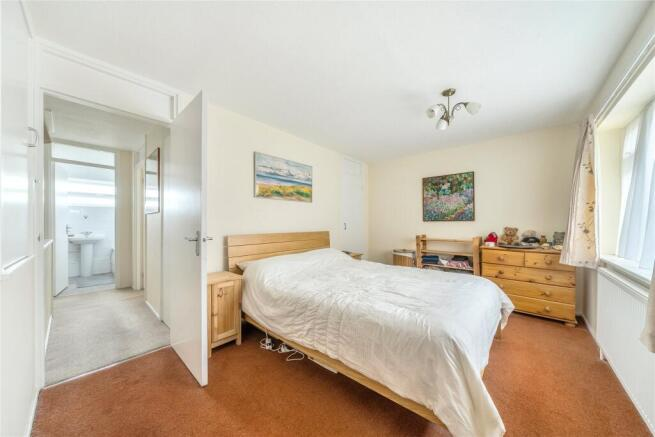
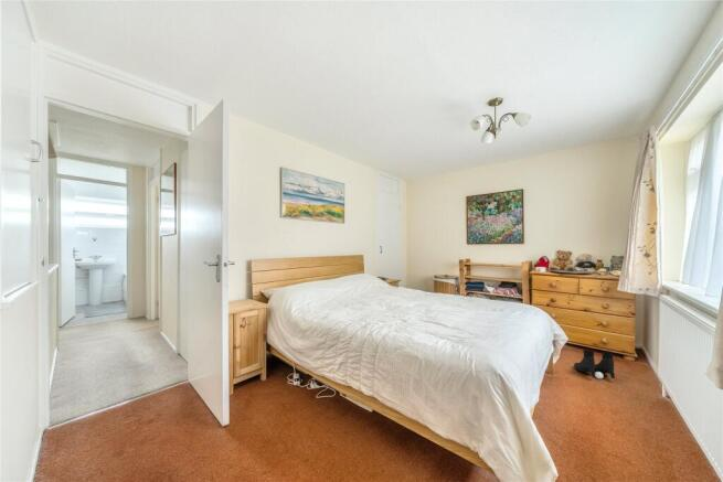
+ boots [573,349,616,379]
